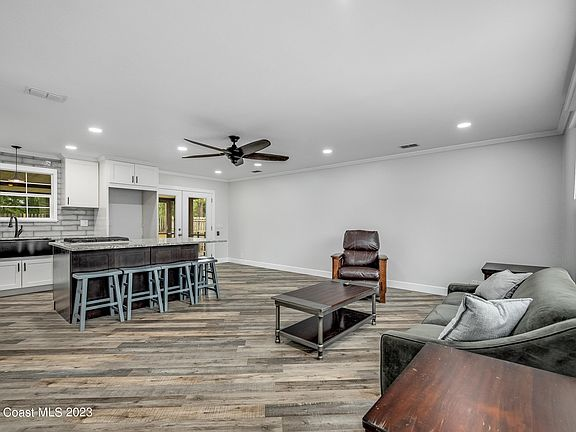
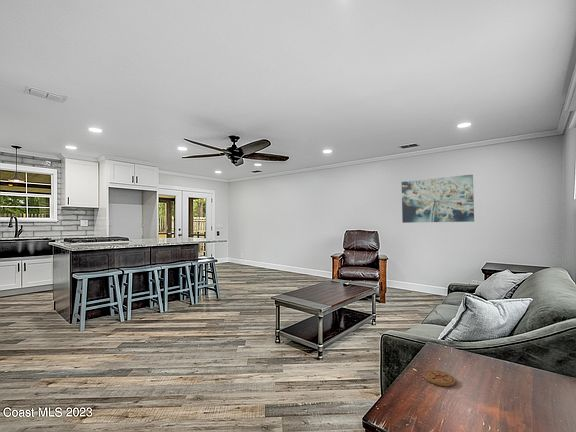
+ coaster [423,369,457,387]
+ wall art [401,174,475,224]
